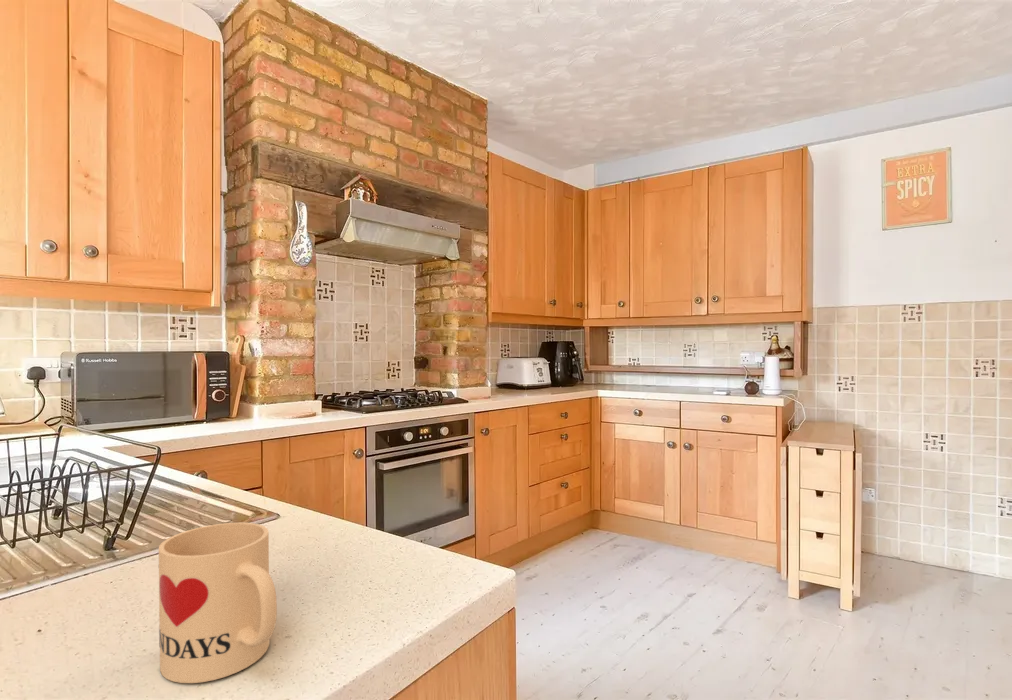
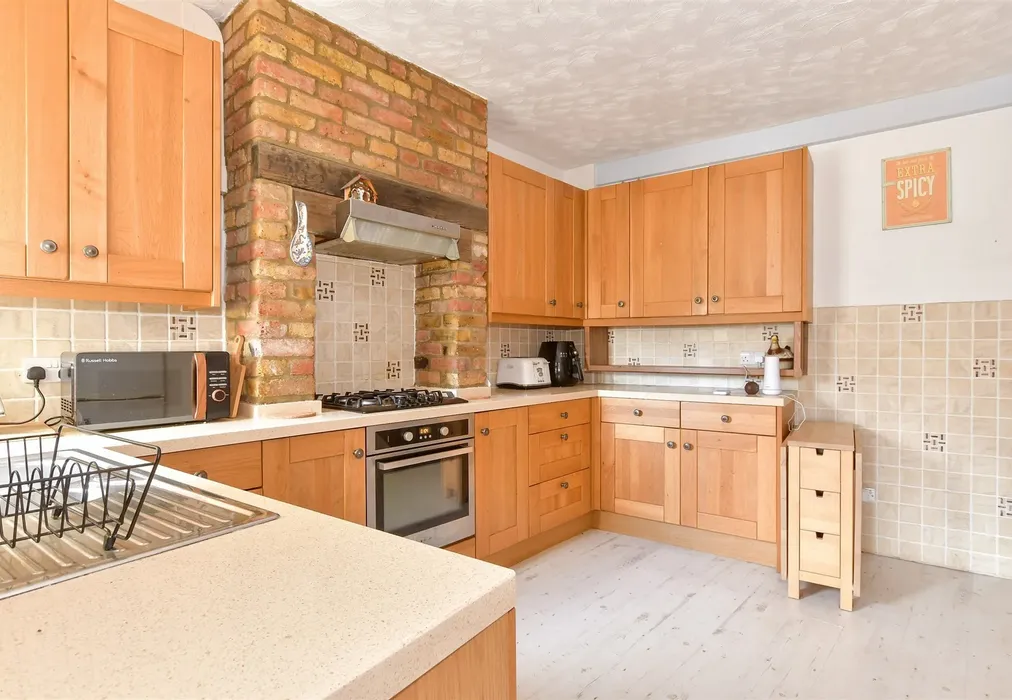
- mug [158,522,278,684]
